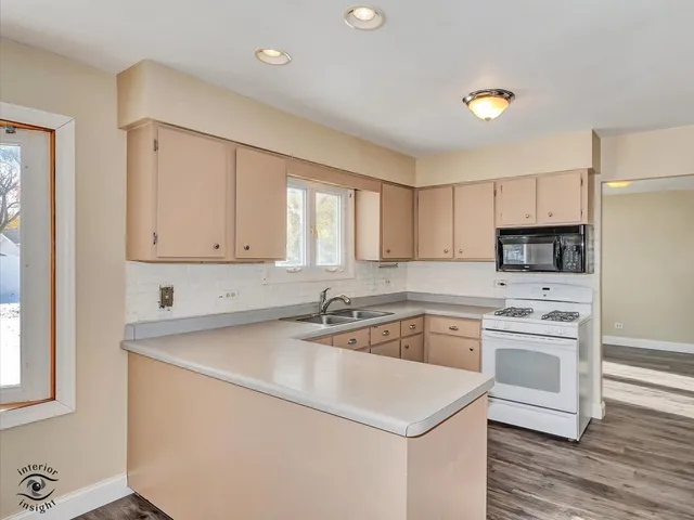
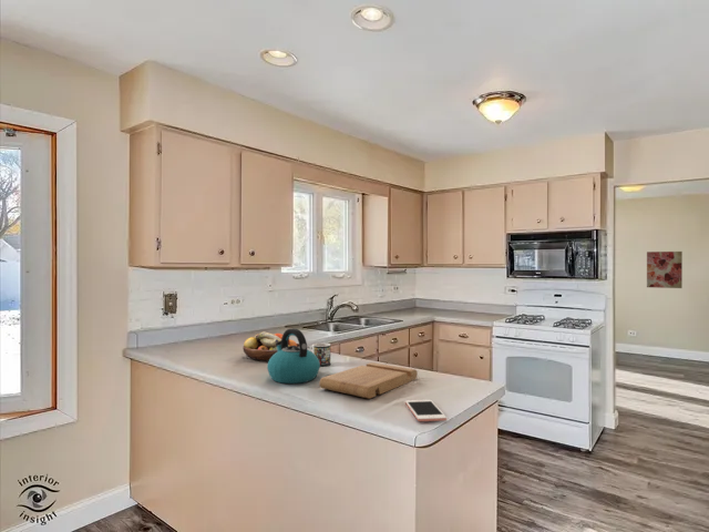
+ kettle [266,327,321,385]
+ fruit bowl [242,330,299,361]
+ cutting board [318,361,419,400]
+ mug [308,342,331,368]
+ cell phone [404,399,448,422]
+ wall art [646,250,684,289]
